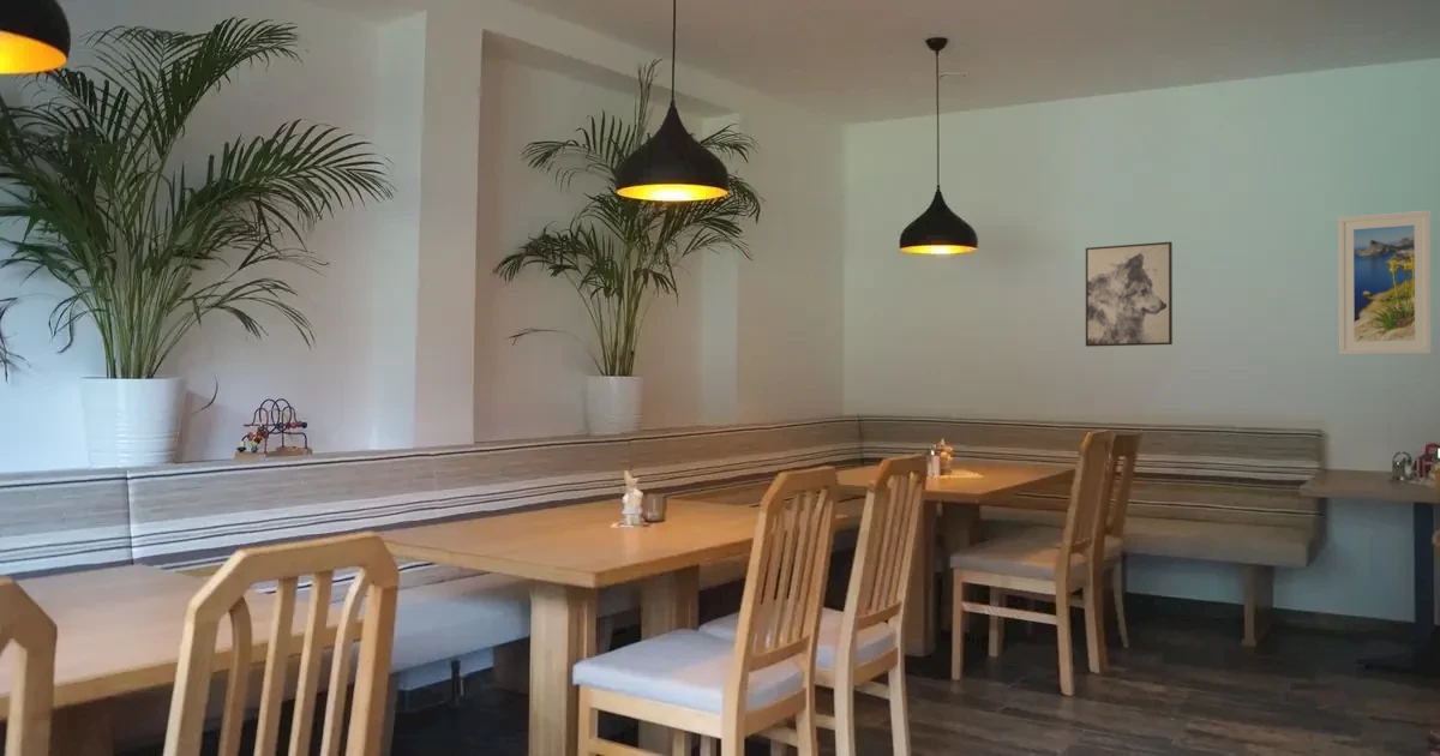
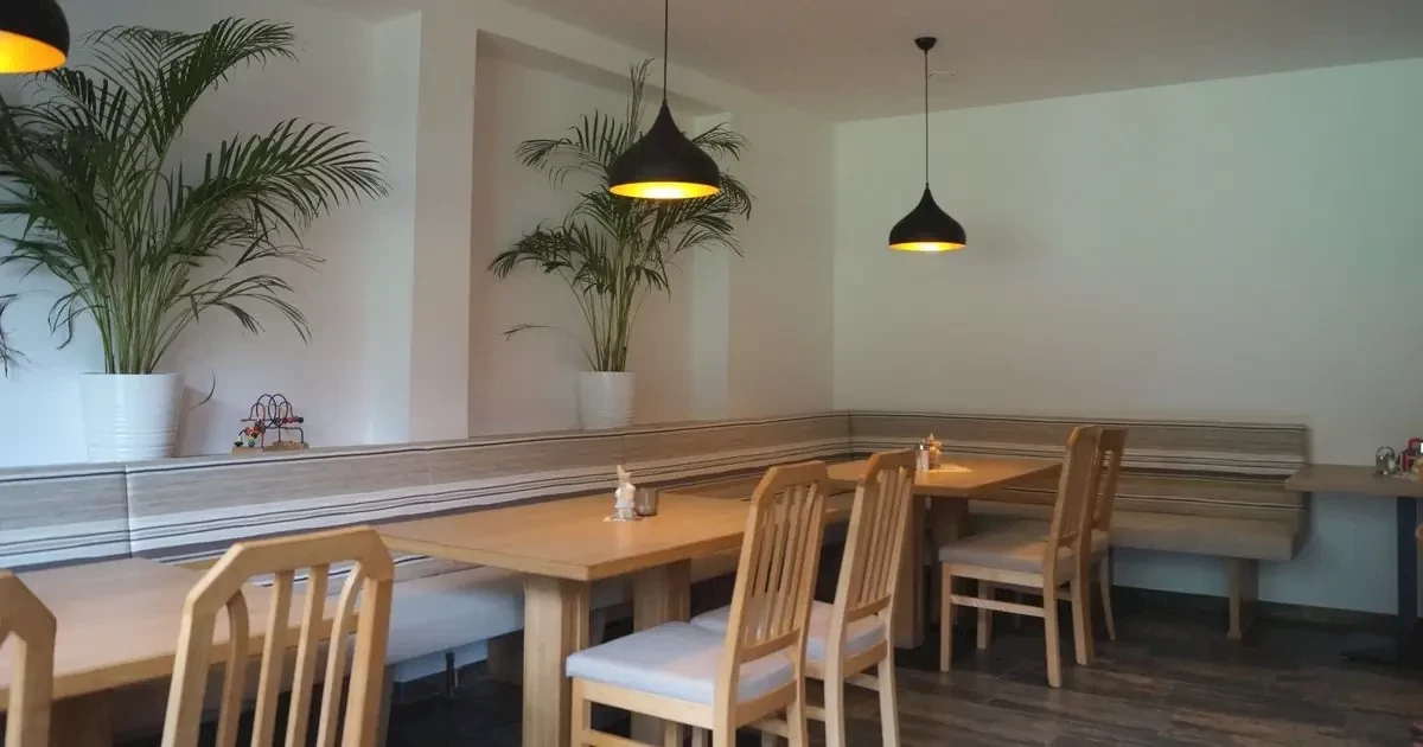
- wall art [1085,241,1174,348]
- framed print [1337,209,1433,356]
